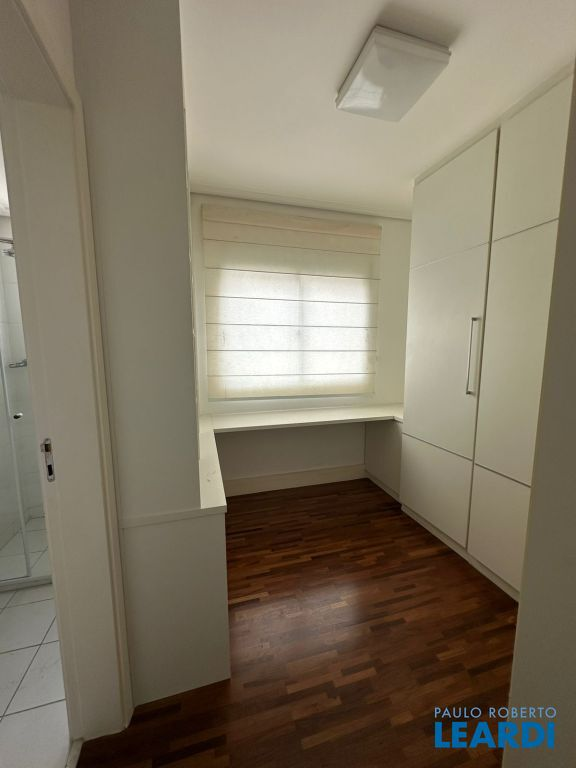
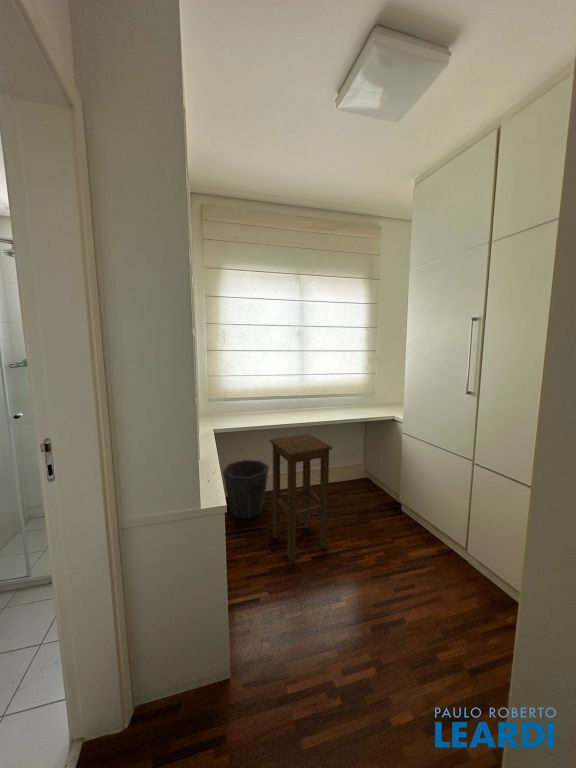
+ waste bin [222,459,270,519]
+ stool [269,433,333,562]
